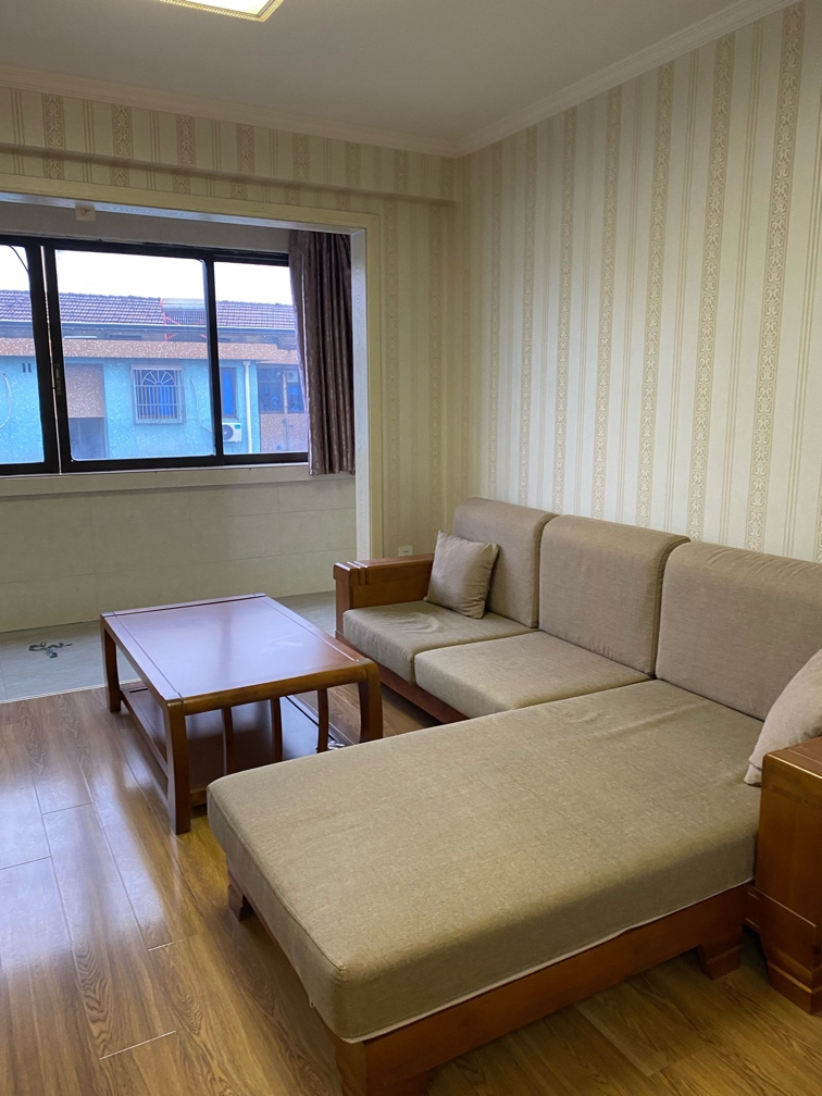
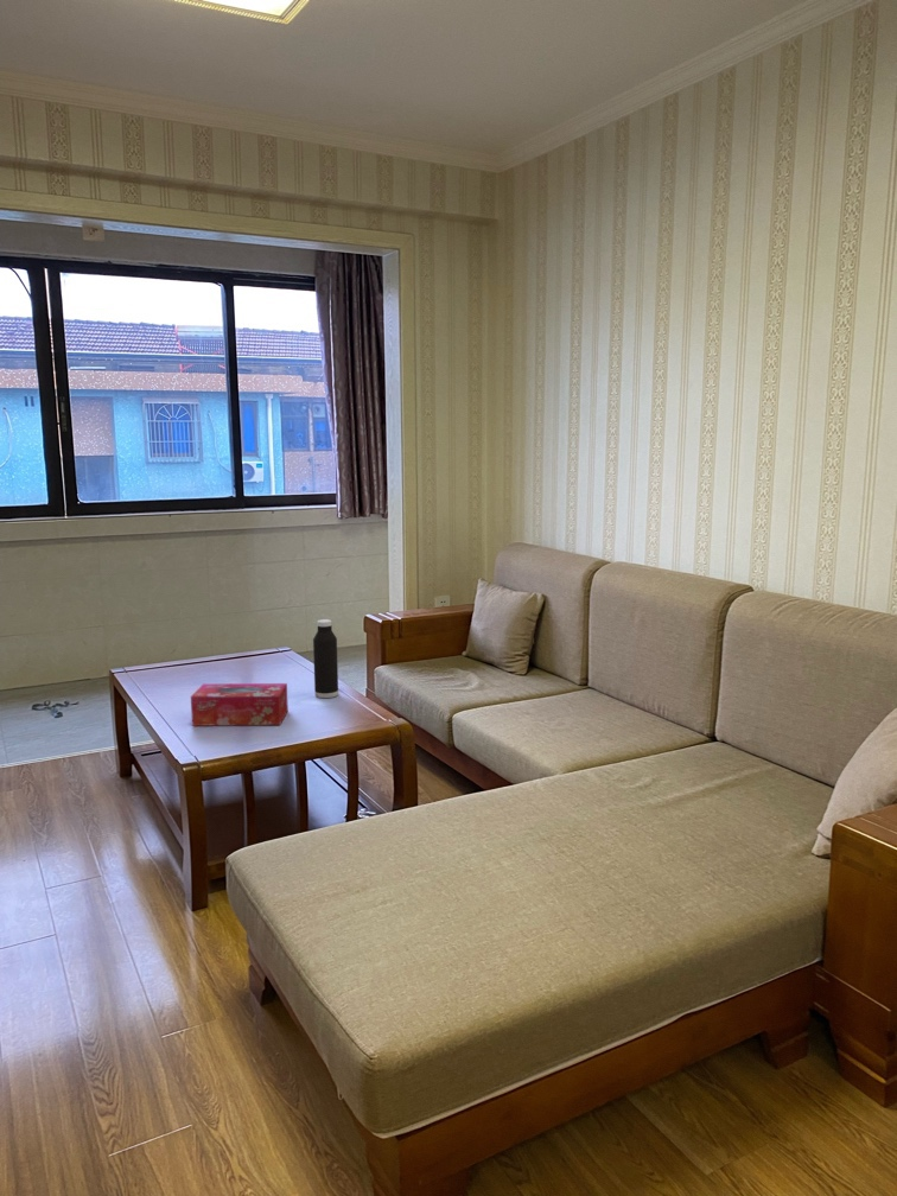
+ water bottle [312,618,339,699]
+ tissue box [190,682,290,727]
